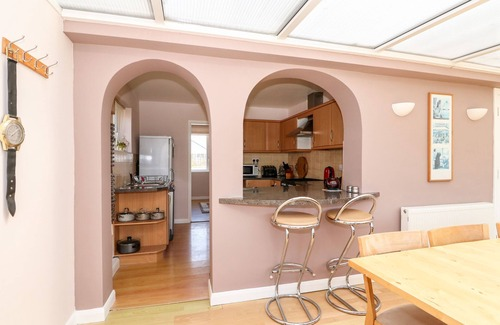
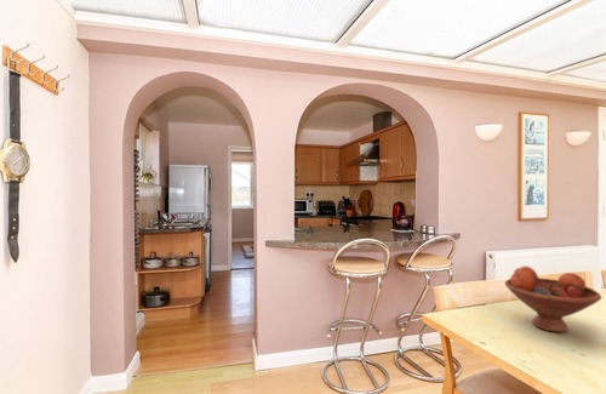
+ fruit bowl [504,265,602,333]
